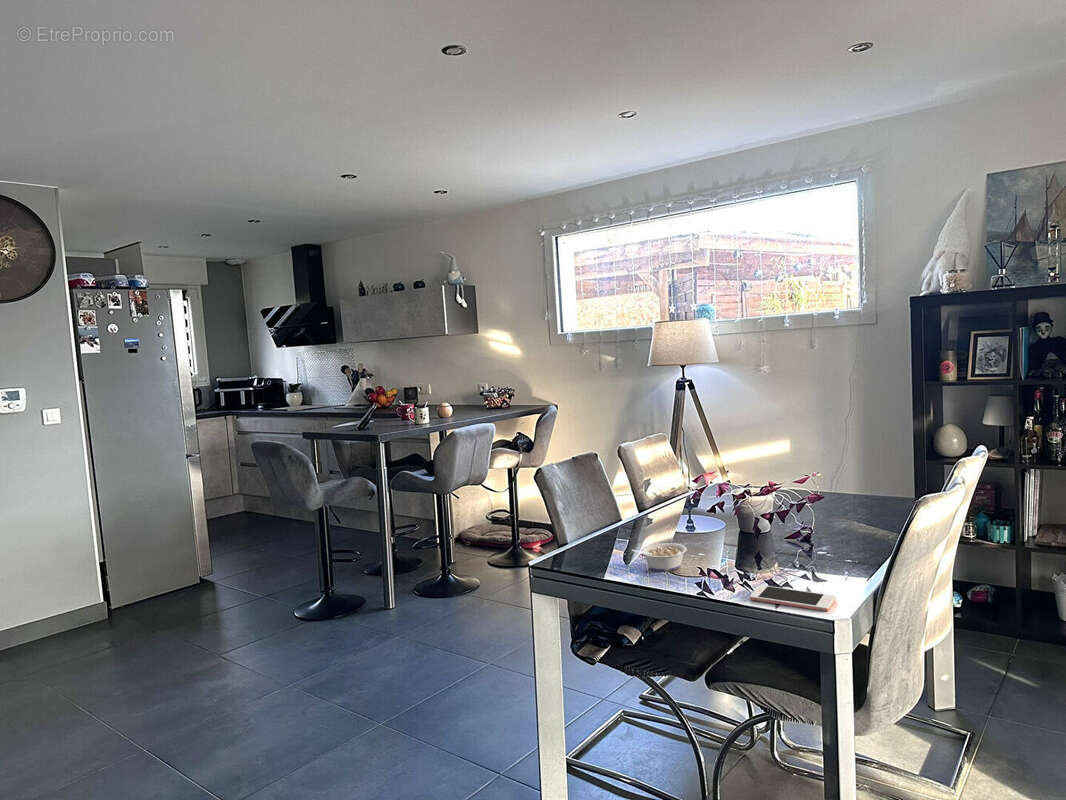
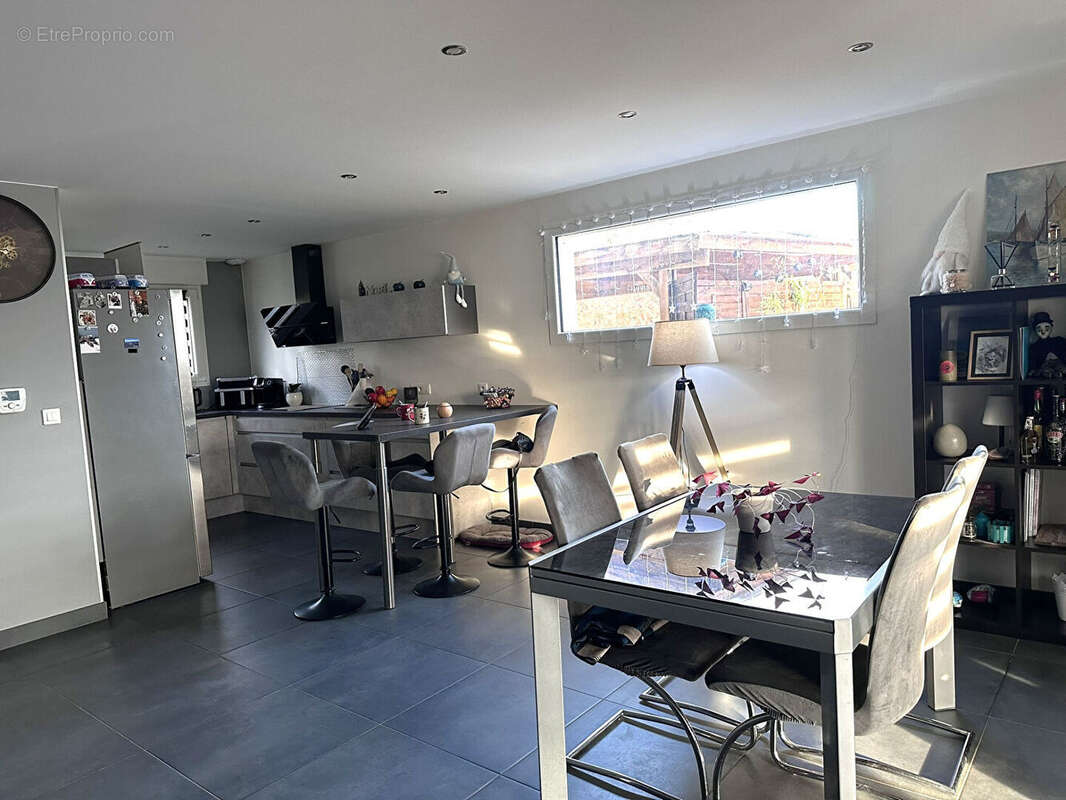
- legume [632,542,688,572]
- cell phone [749,584,837,612]
